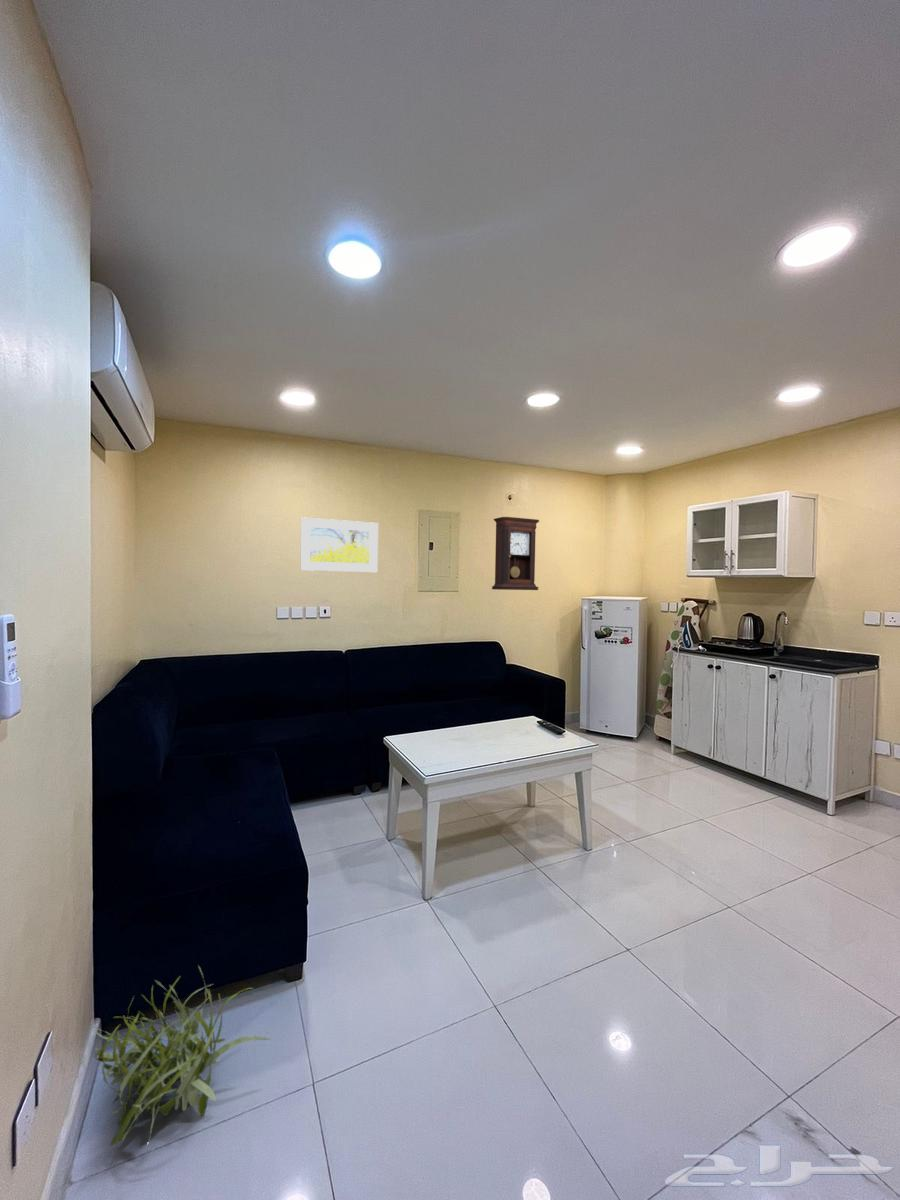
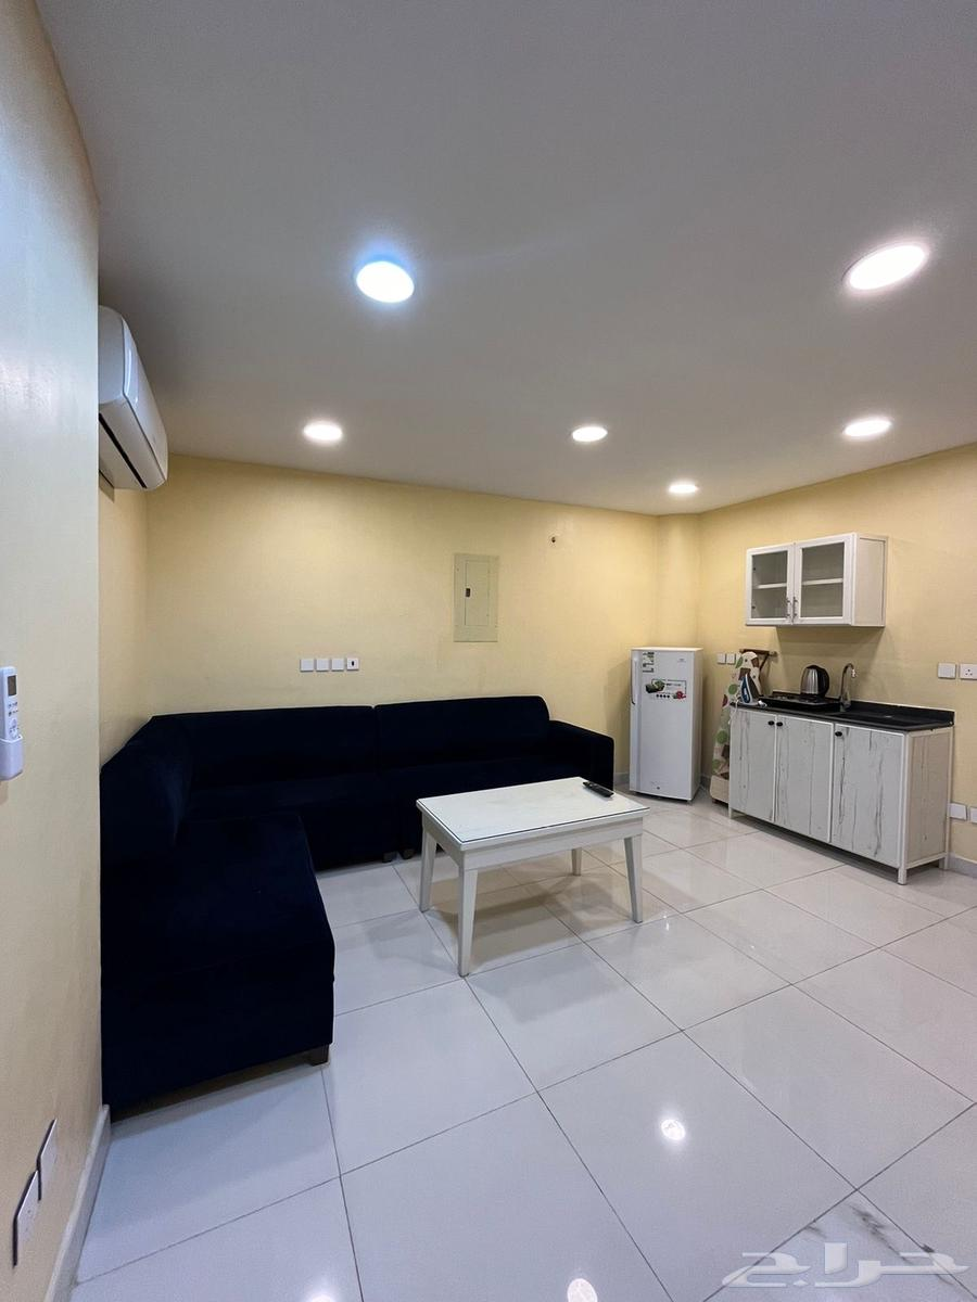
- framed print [300,516,379,573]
- decorative plant [82,964,271,1148]
- pendulum clock [491,516,540,591]
